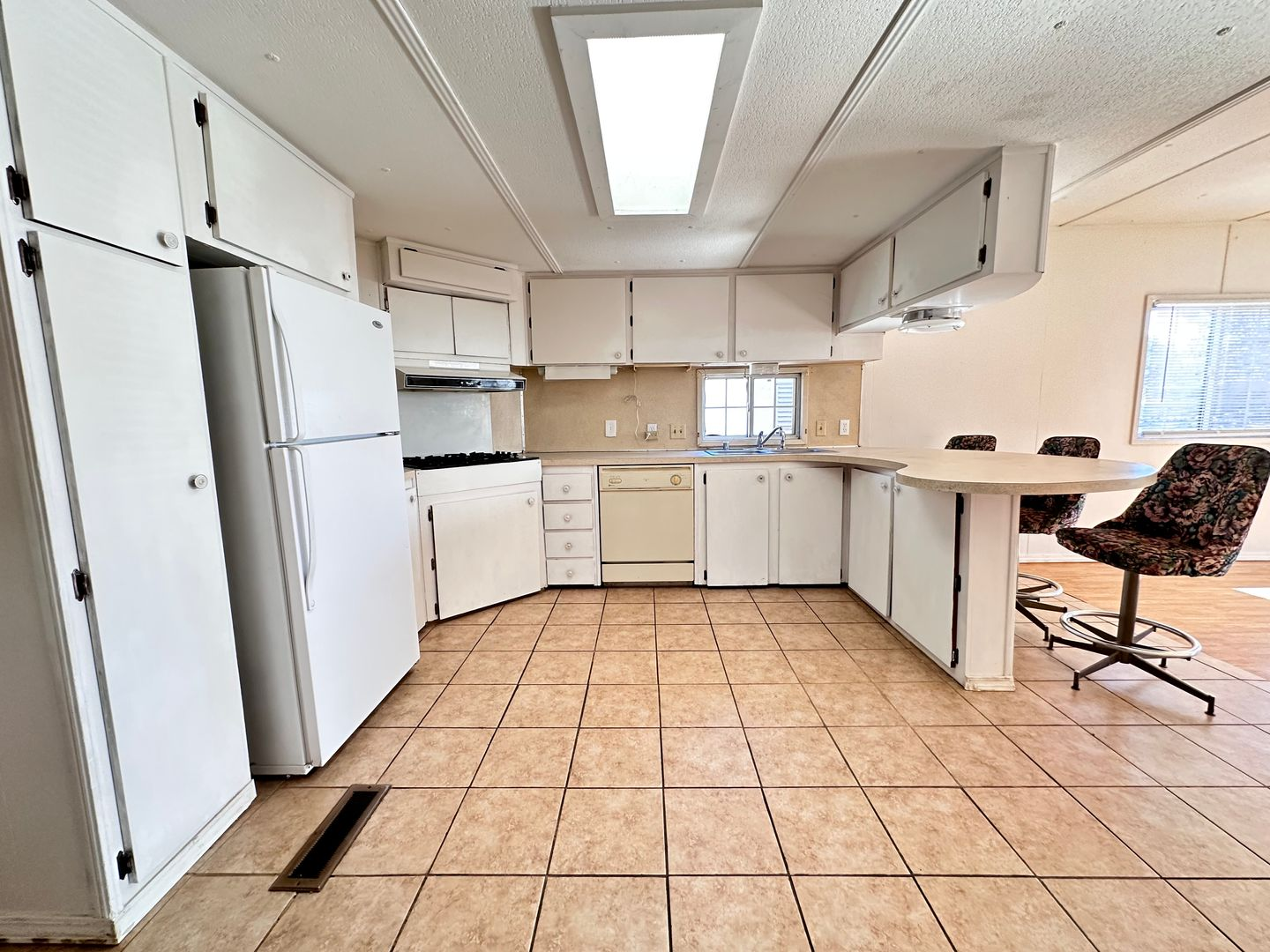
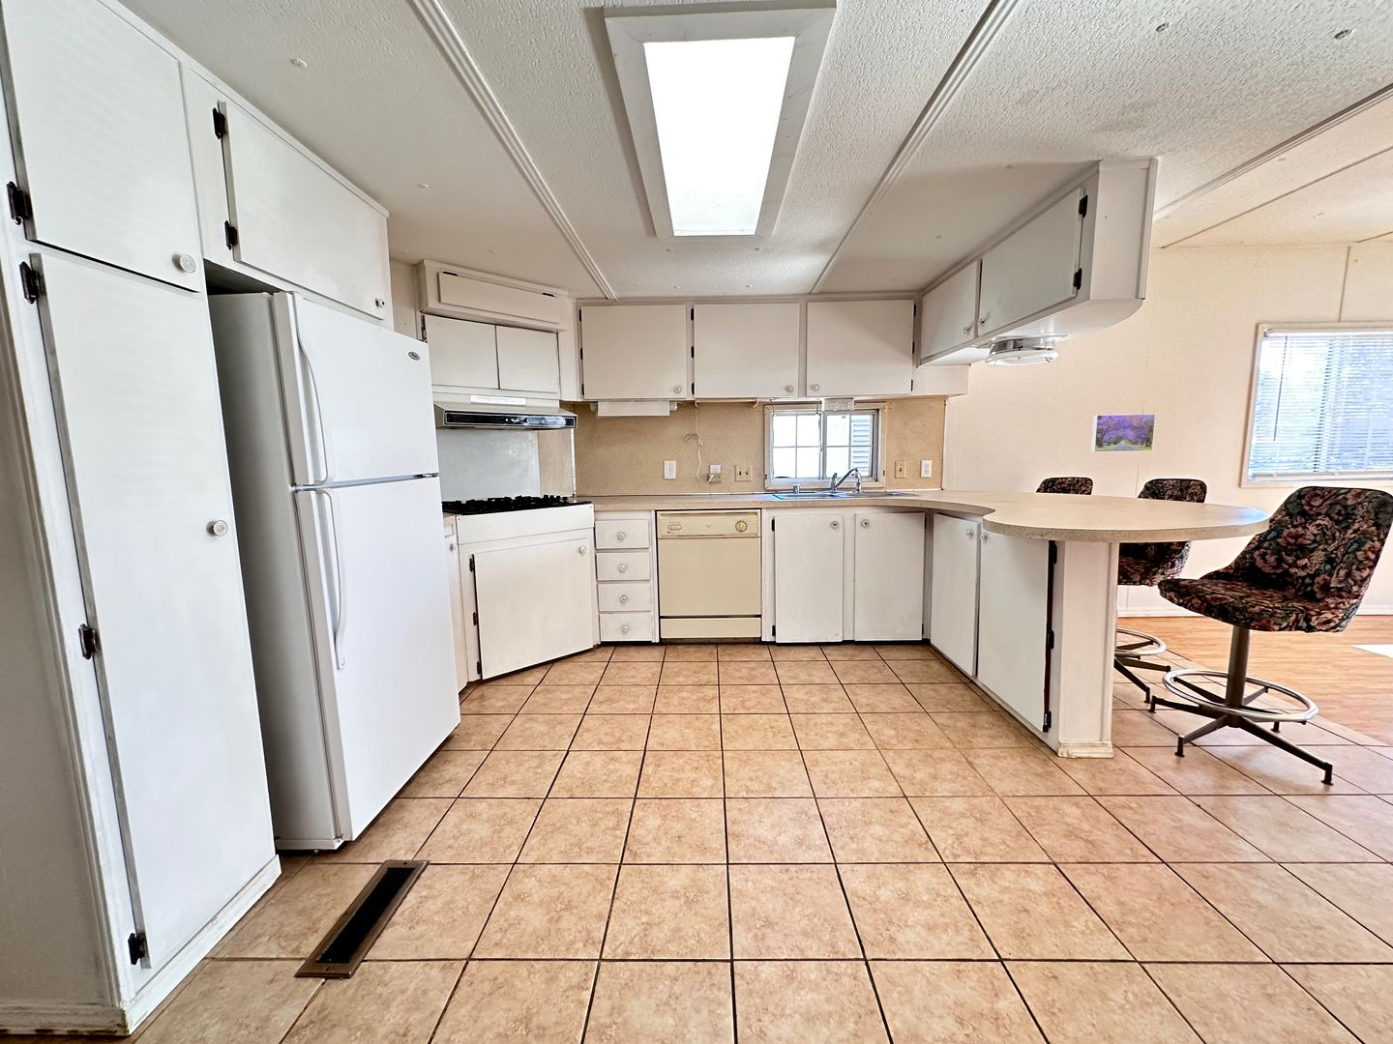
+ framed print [1090,412,1157,453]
